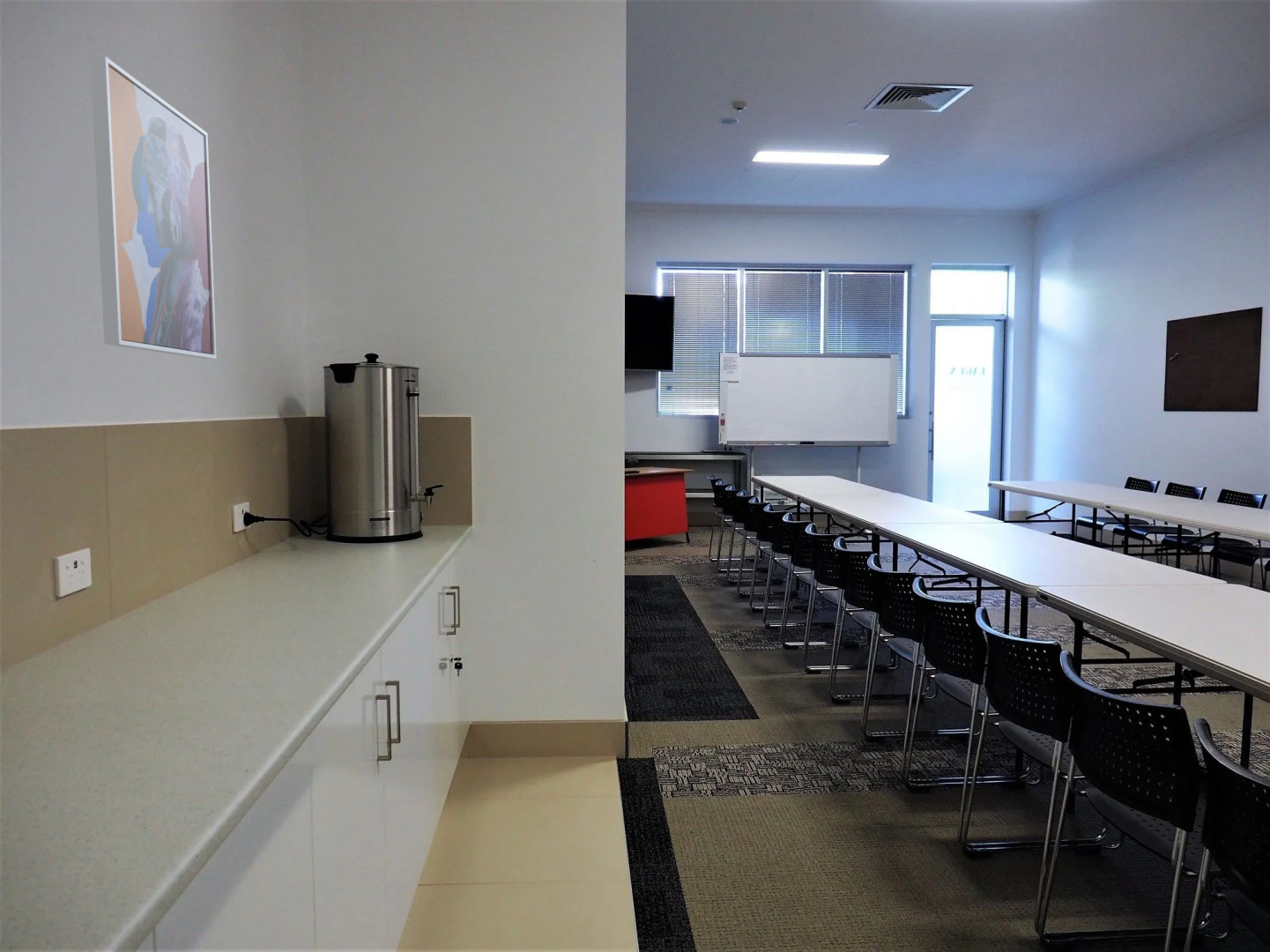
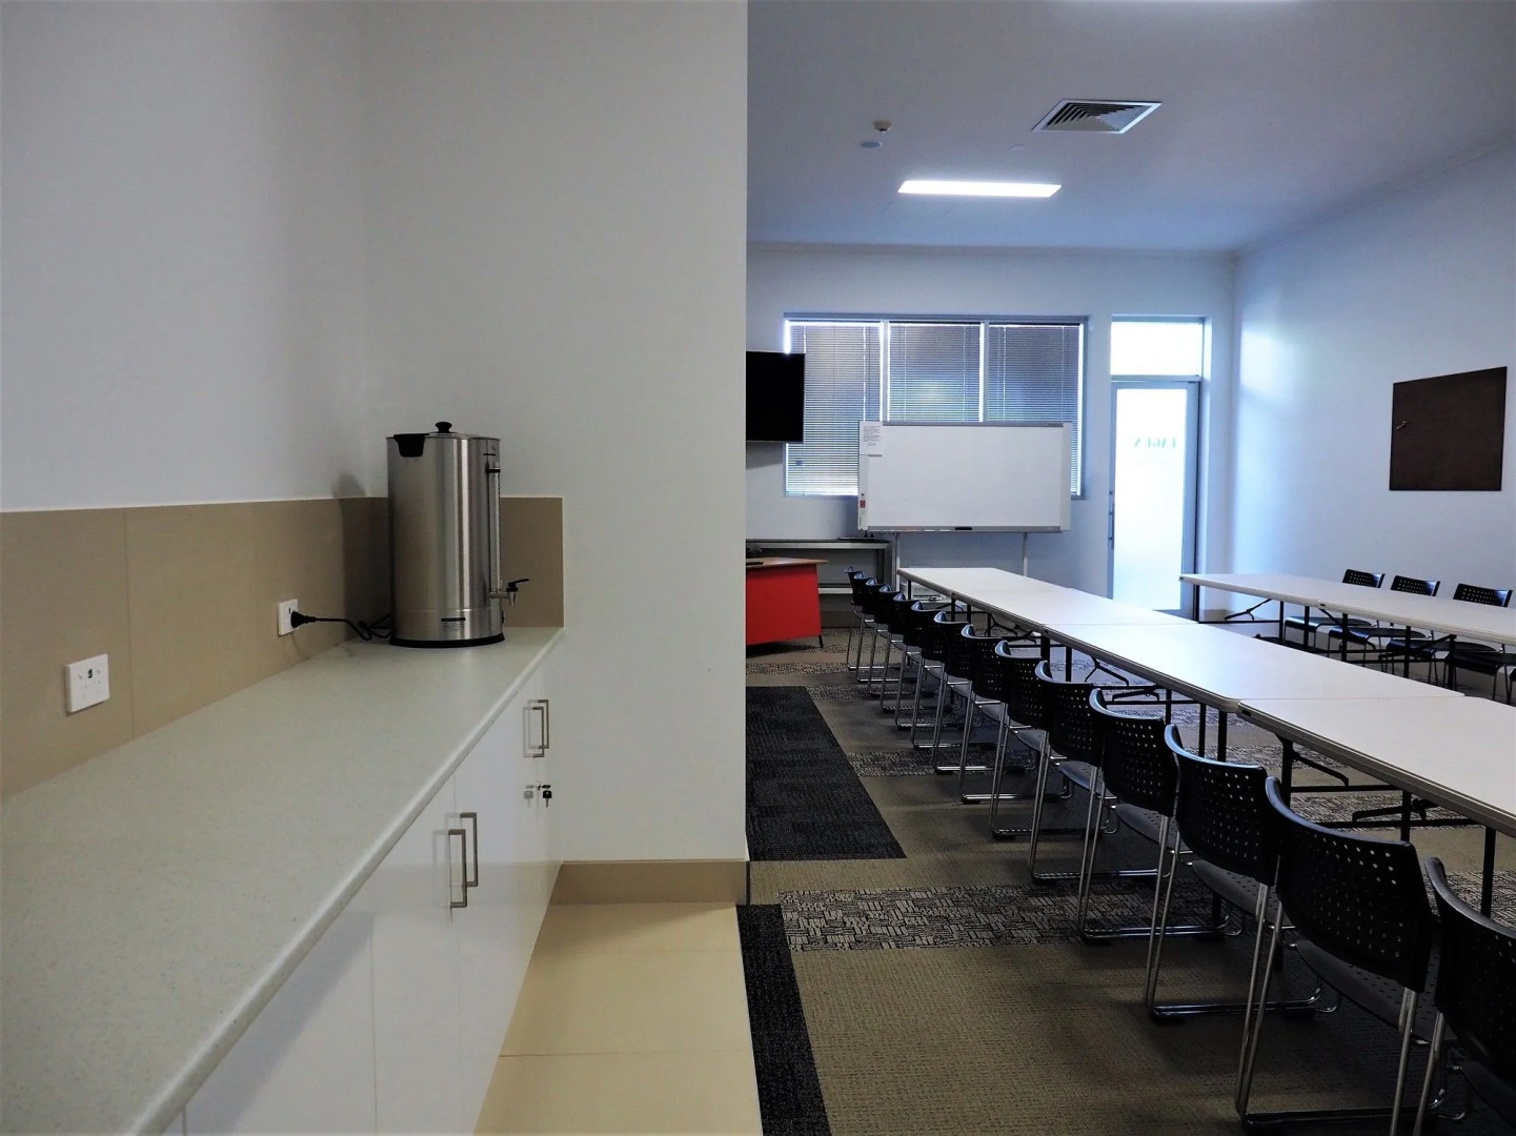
- wall art [89,55,217,360]
